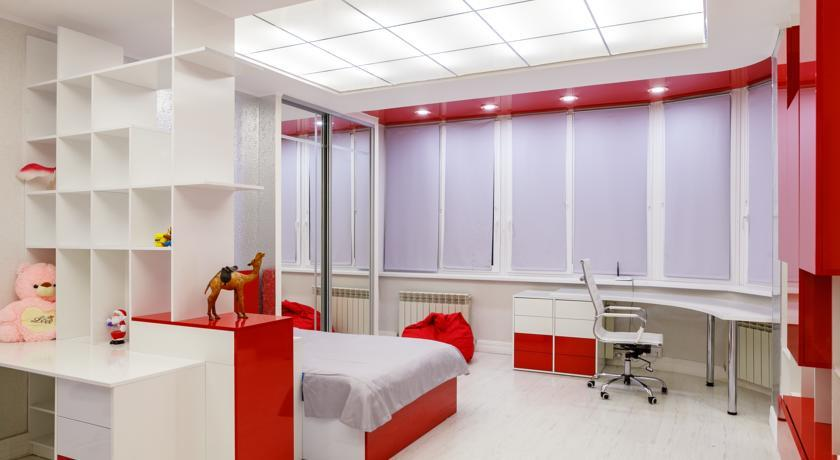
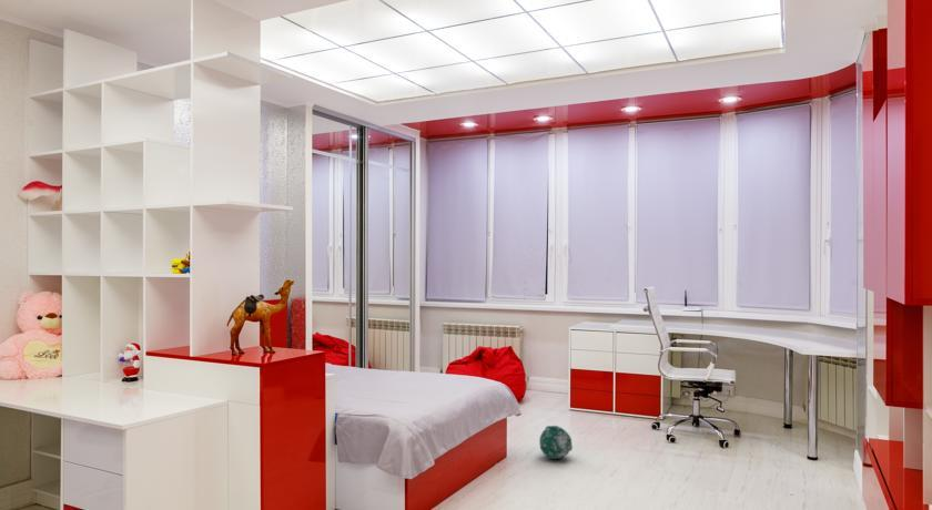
+ ball [538,425,574,460]
